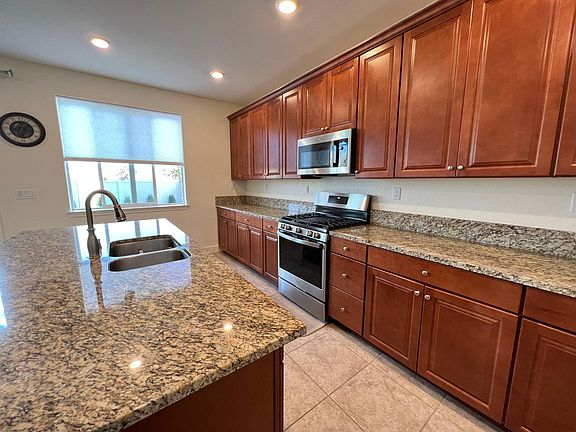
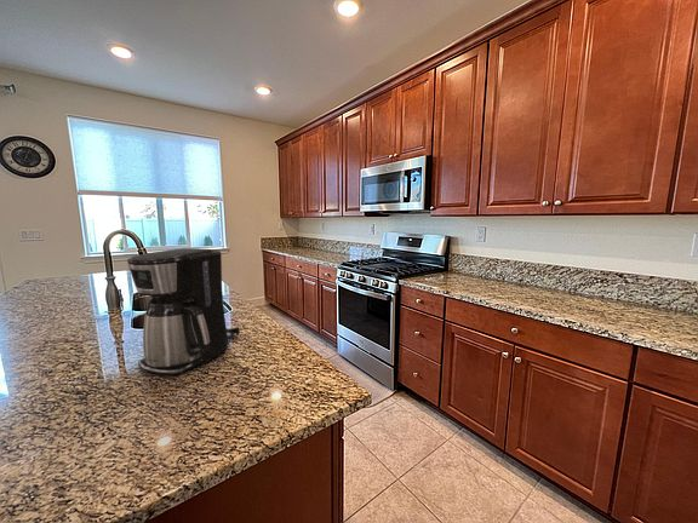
+ coffee maker [126,247,242,377]
